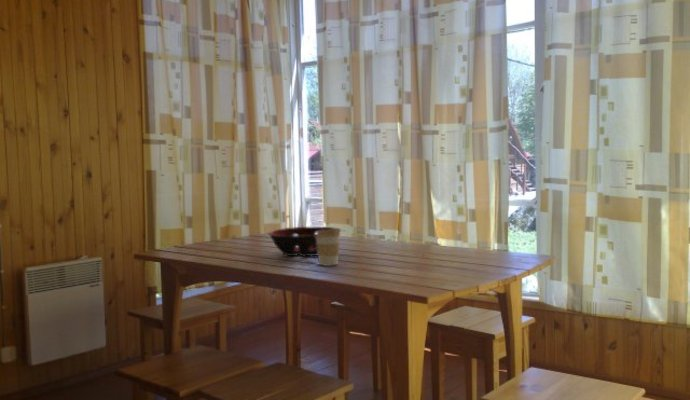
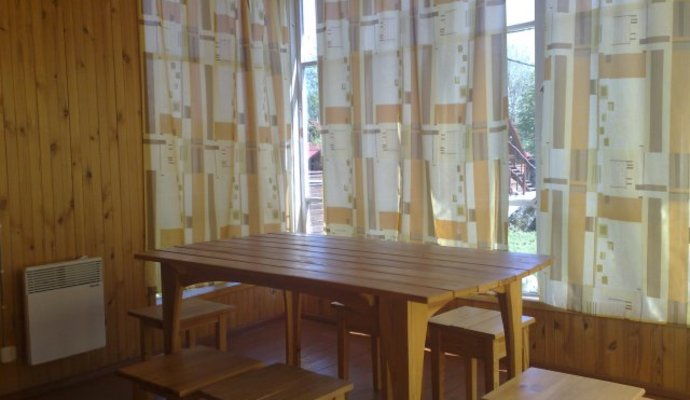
- decorative bowl [268,226,342,258]
- coffee cup [315,229,341,267]
